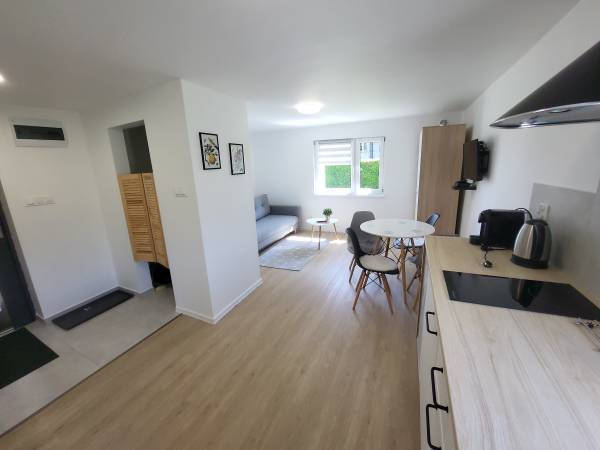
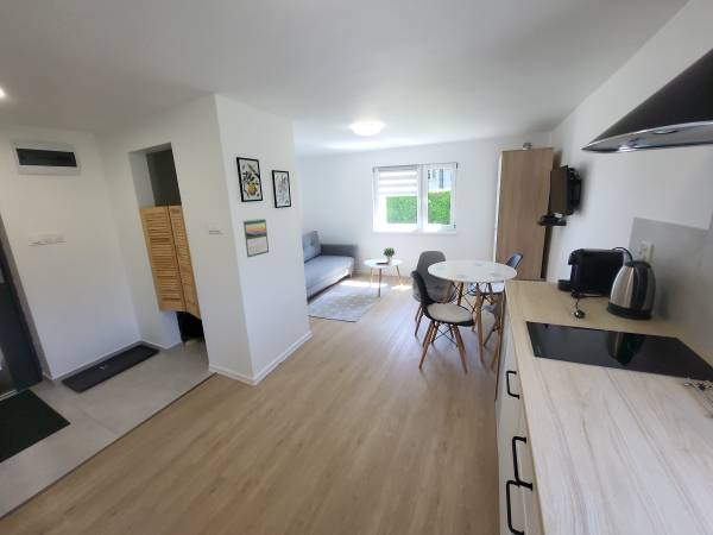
+ calendar [242,218,270,258]
